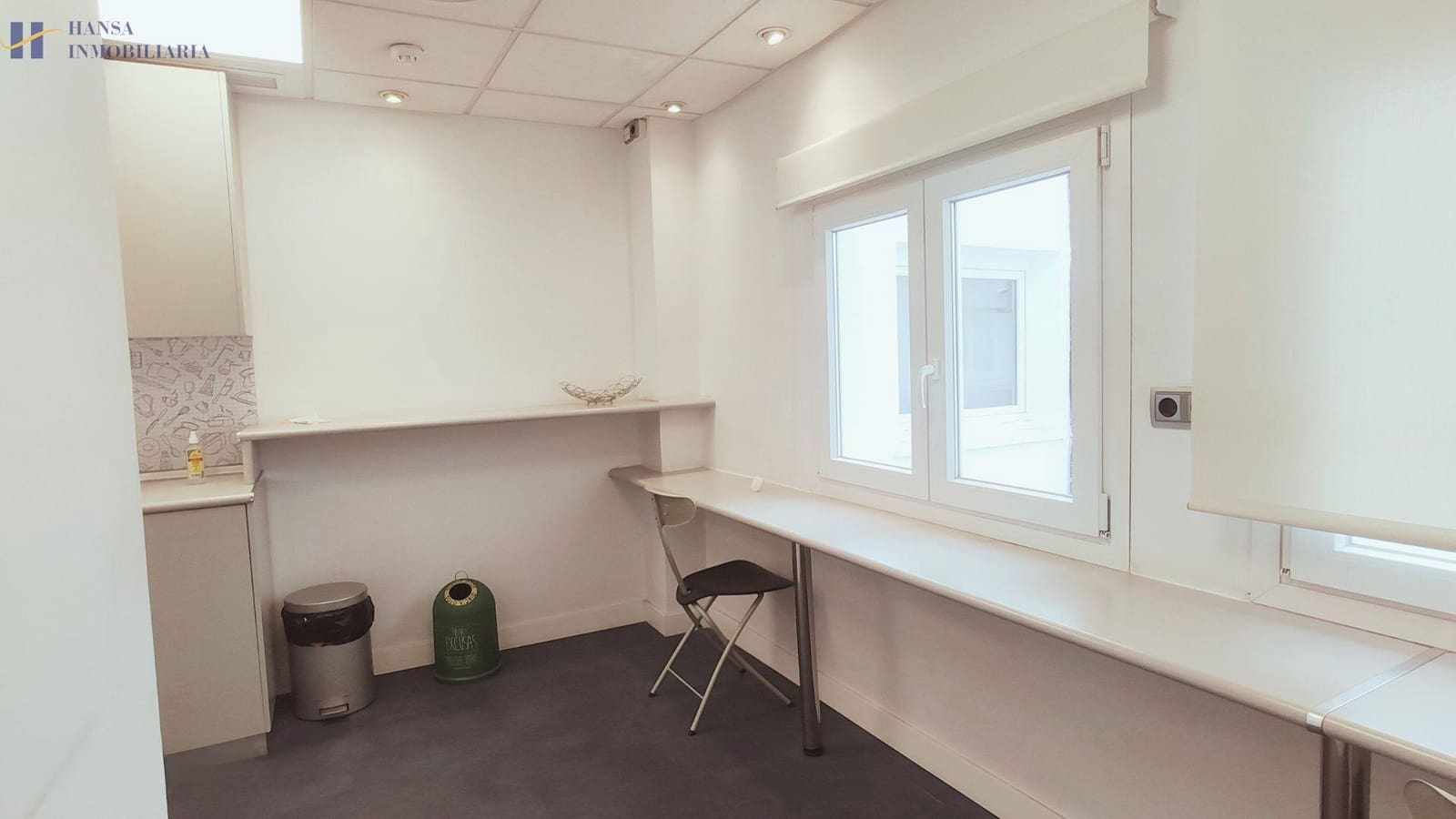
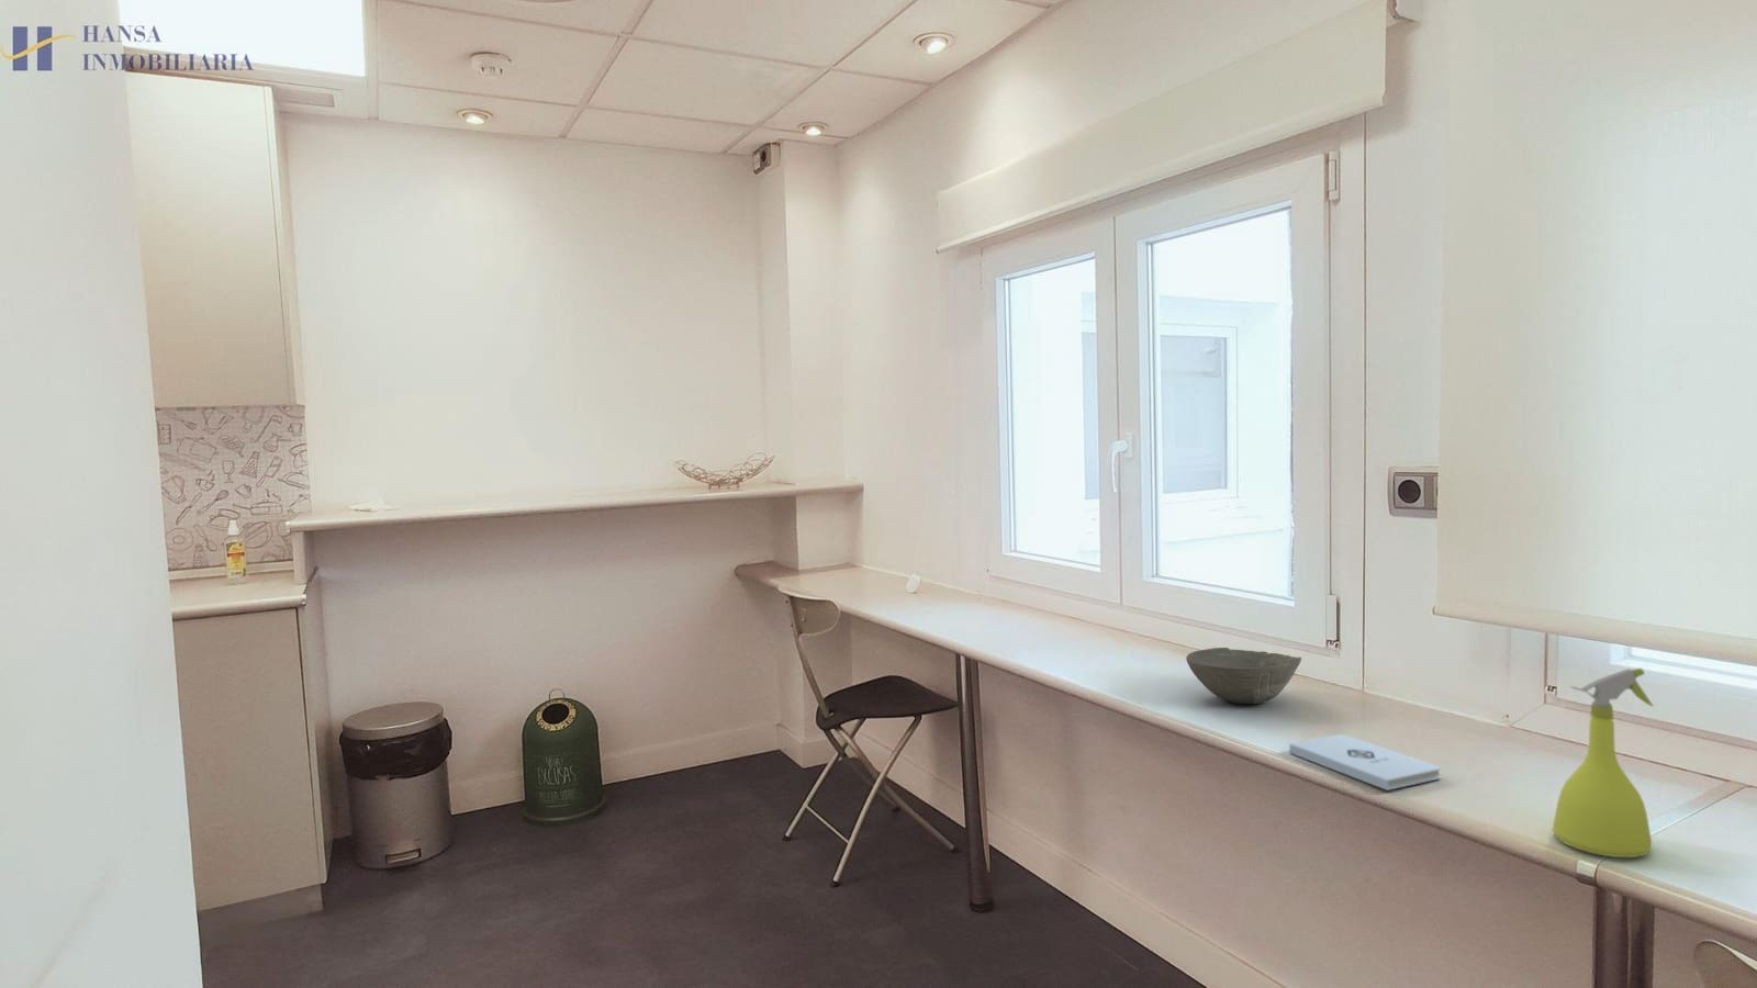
+ notepad [1288,733,1441,791]
+ spray bottle [1552,667,1653,859]
+ bowl [1185,647,1302,705]
